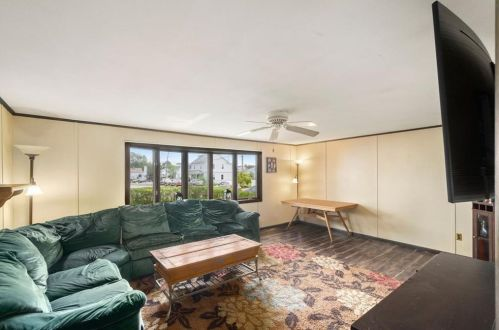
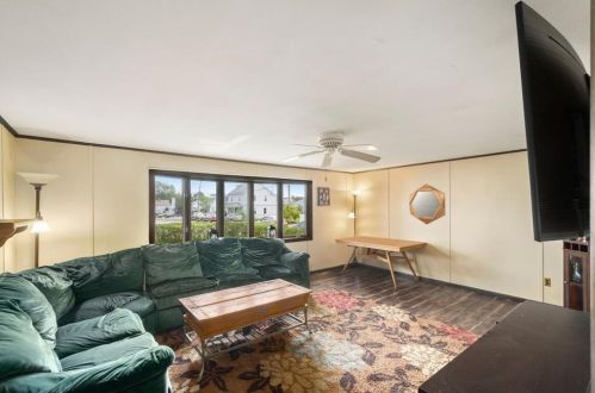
+ home mirror [408,182,446,225]
